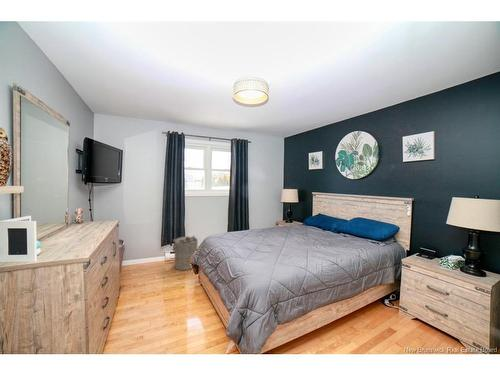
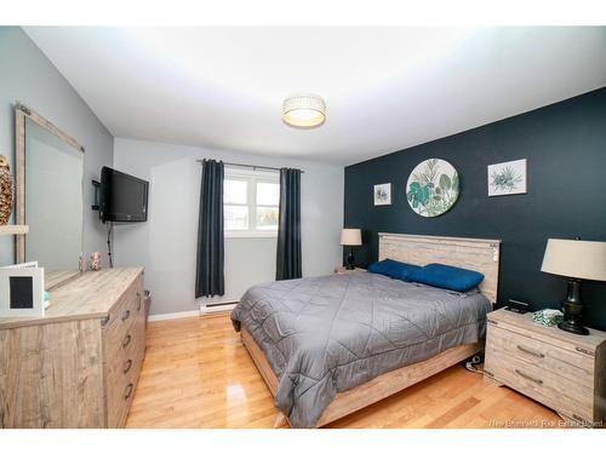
- laundry hamper [171,235,199,271]
